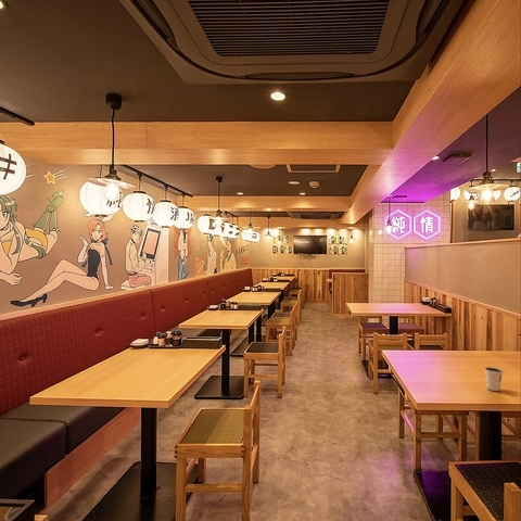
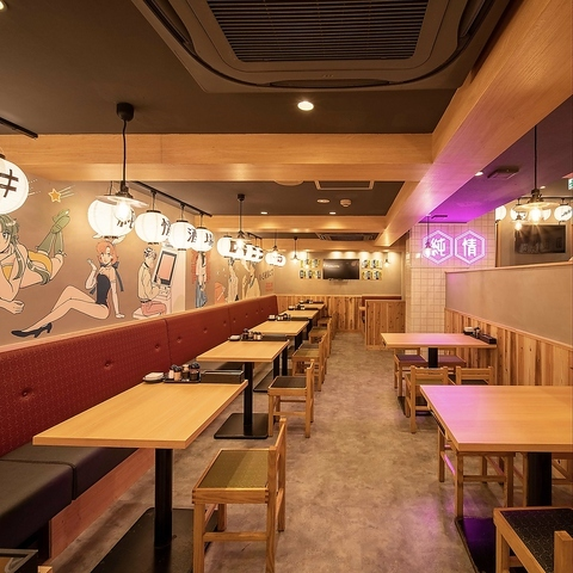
- dixie cup [483,366,504,392]
